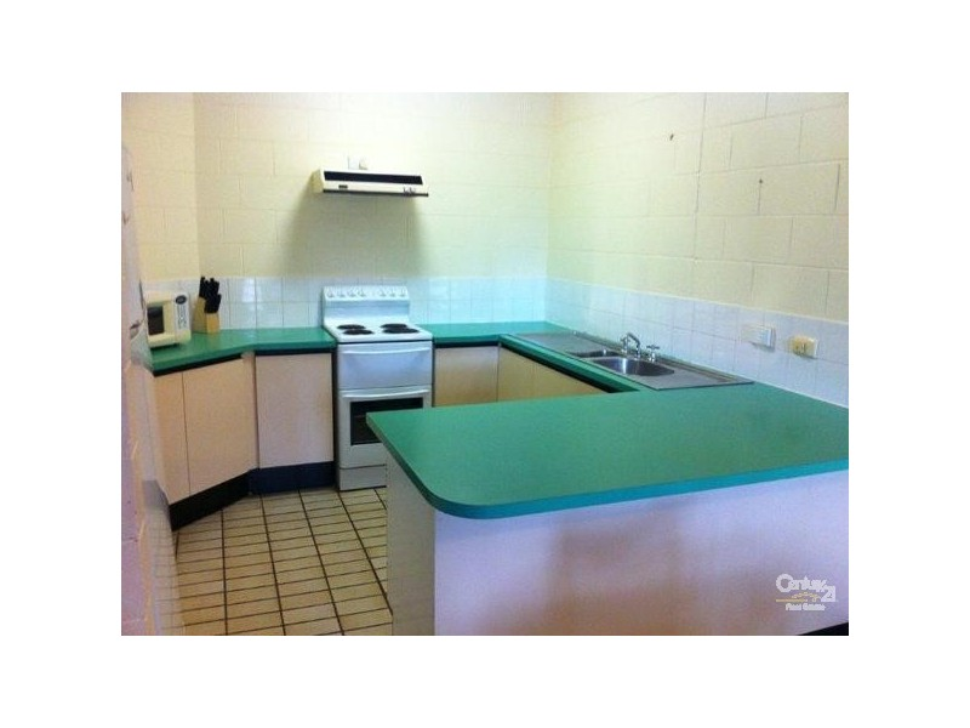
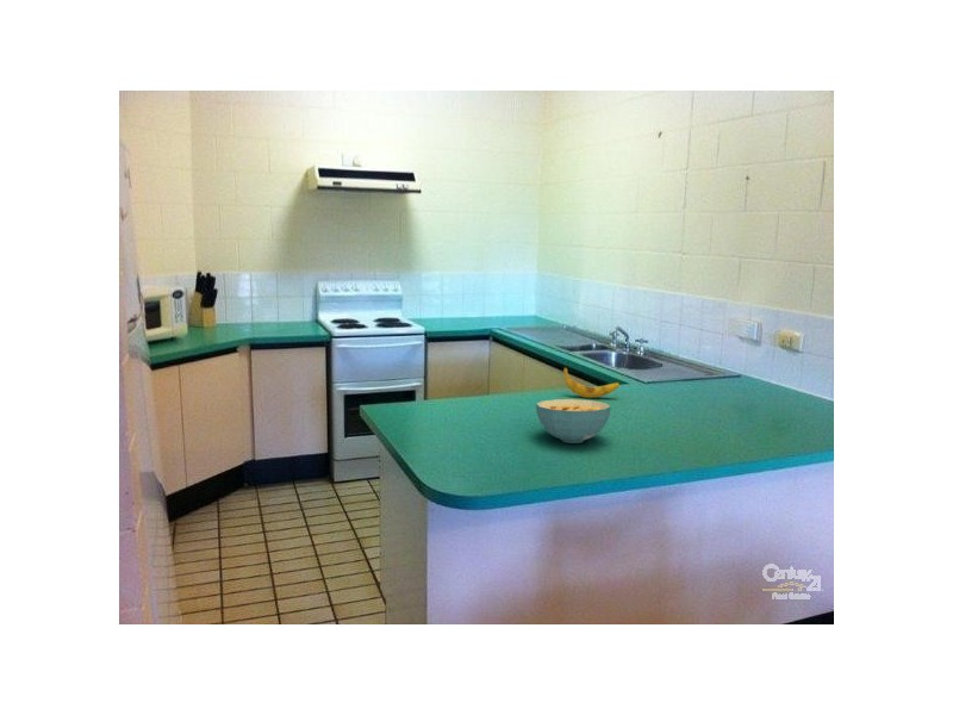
+ cereal bowl [535,398,612,444]
+ banana [562,366,622,399]
